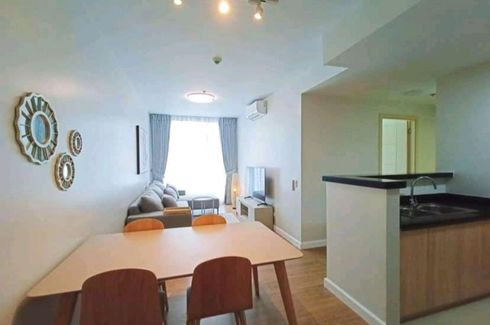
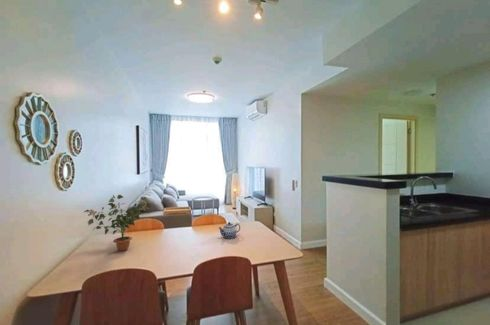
+ teapot [217,221,241,239]
+ potted plant [83,194,152,252]
